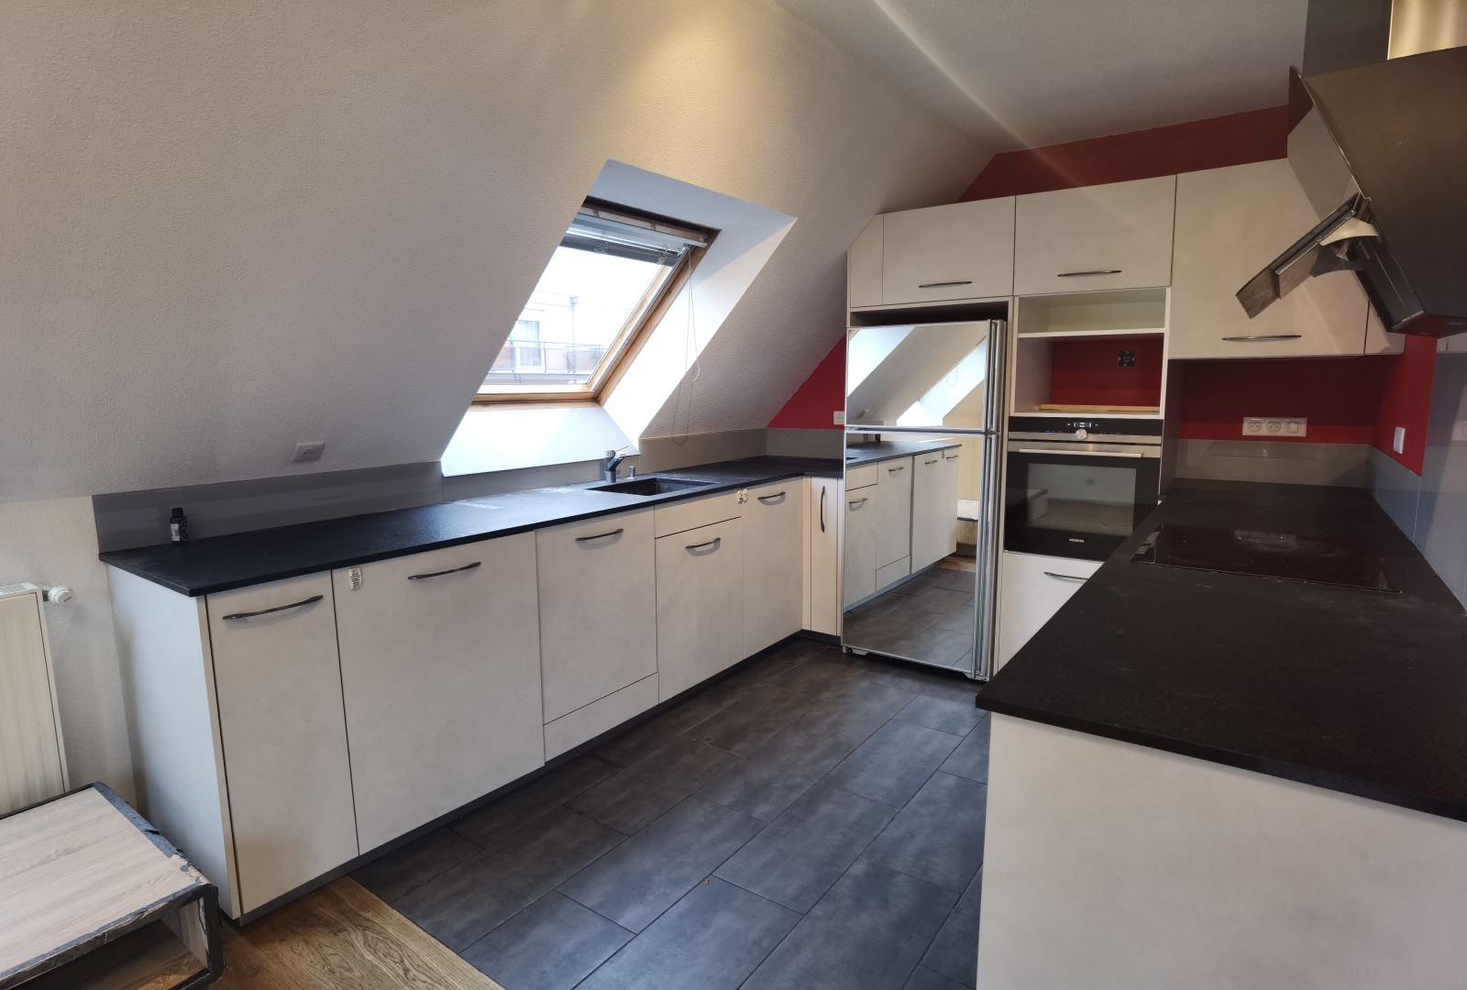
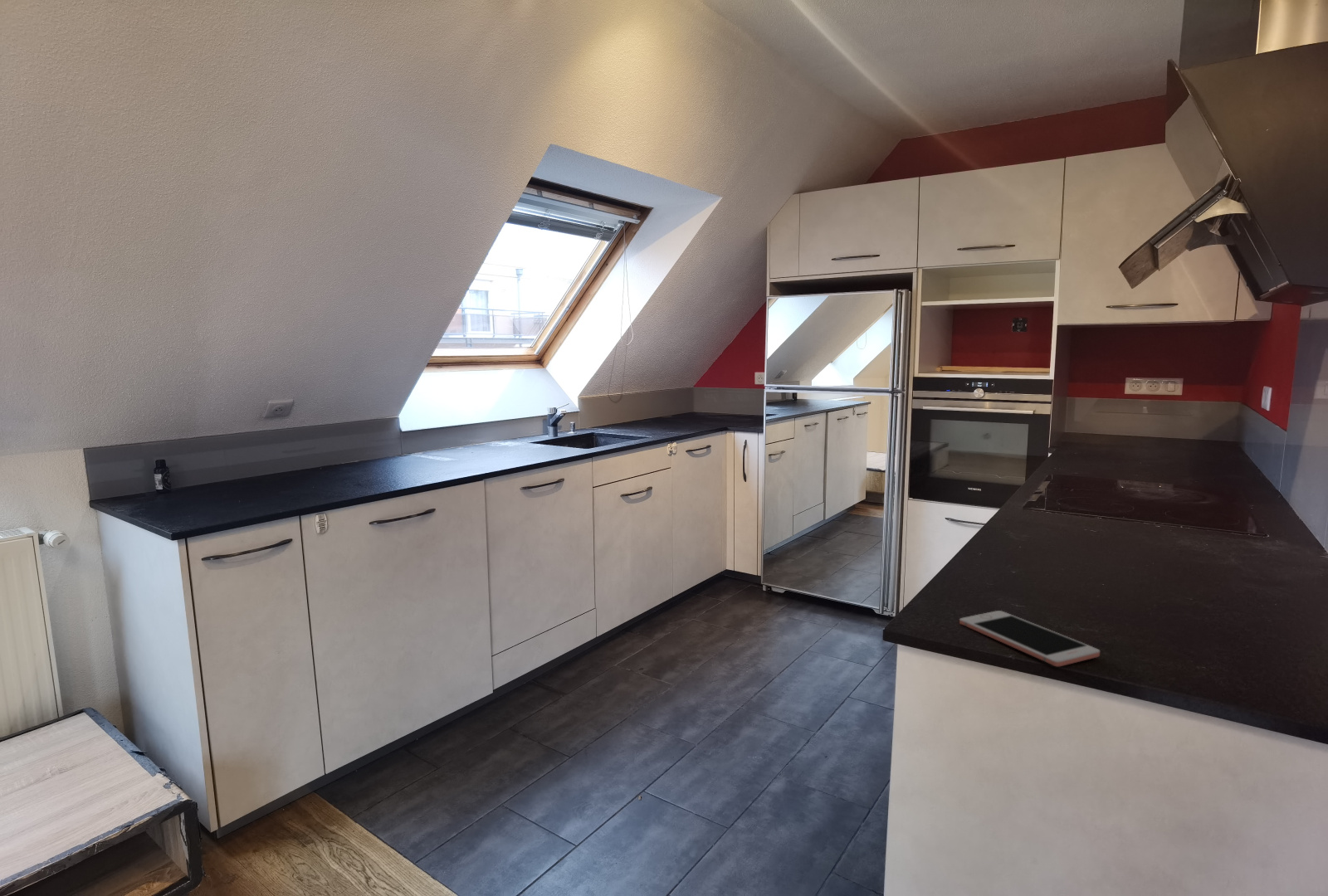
+ cell phone [959,610,1101,667]
